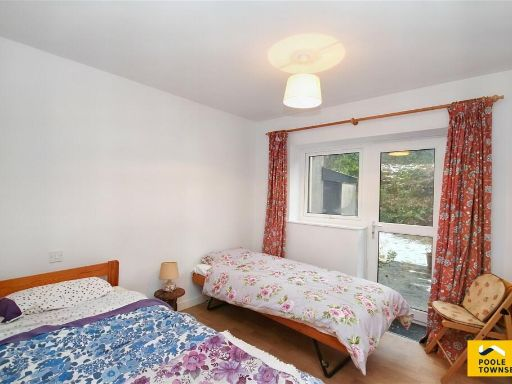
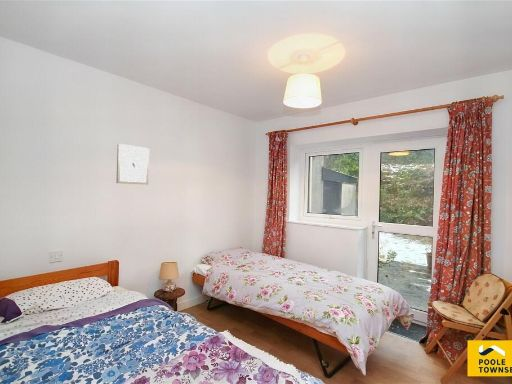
+ wall art [115,143,150,186]
